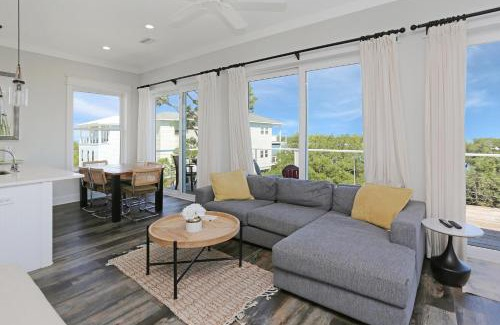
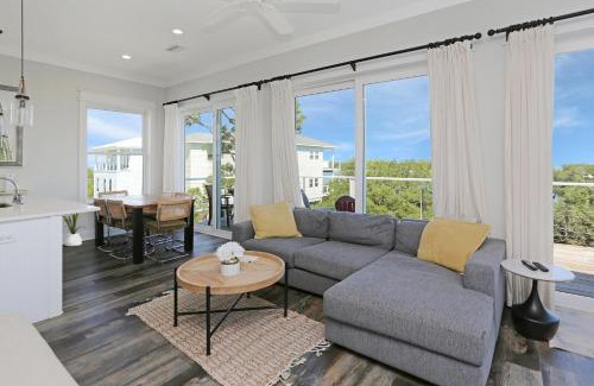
+ house plant [62,213,87,247]
